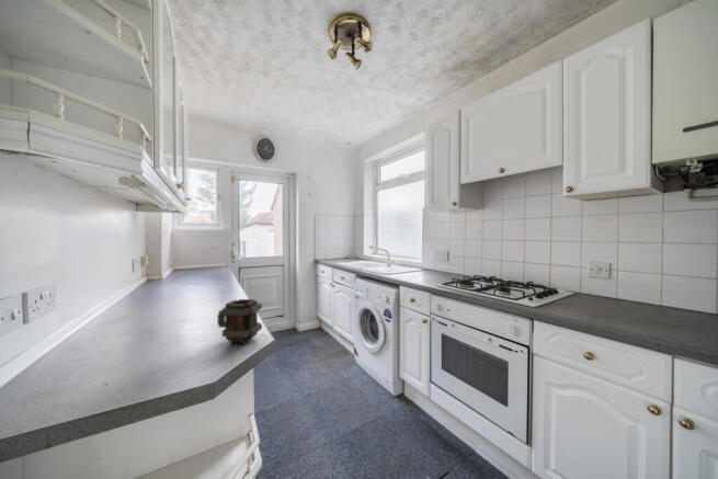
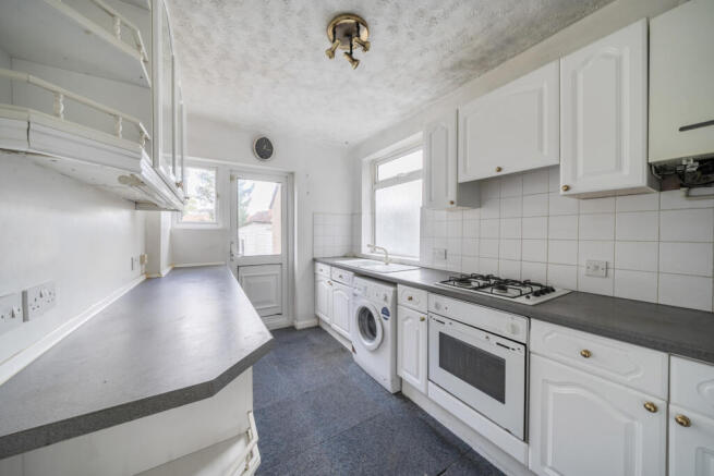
- mug [216,298,263,344]
